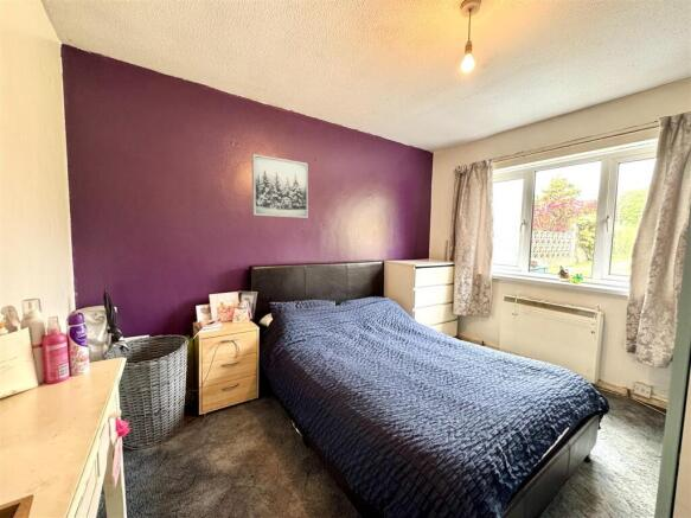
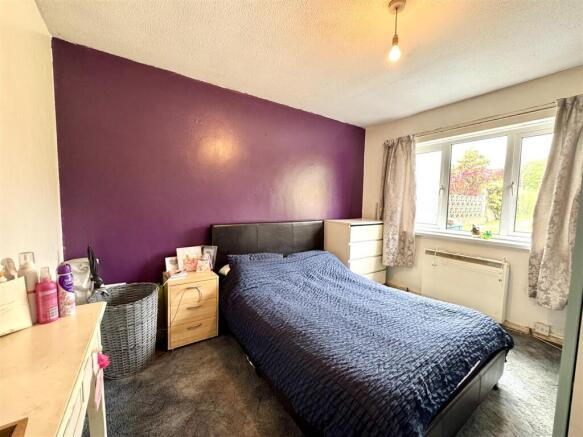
- wall art [250,153,309,219]
